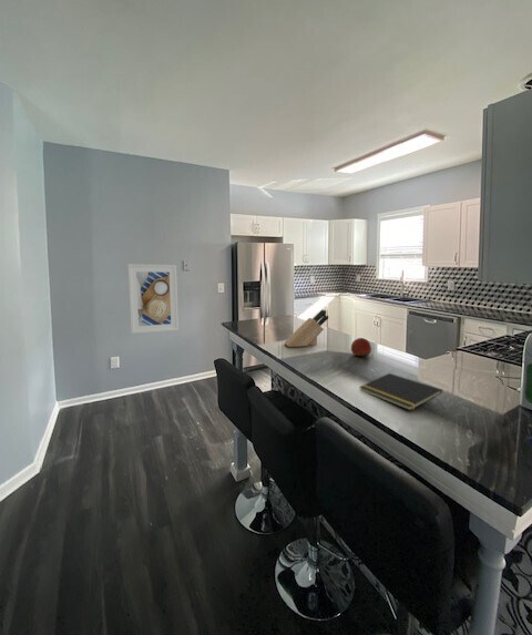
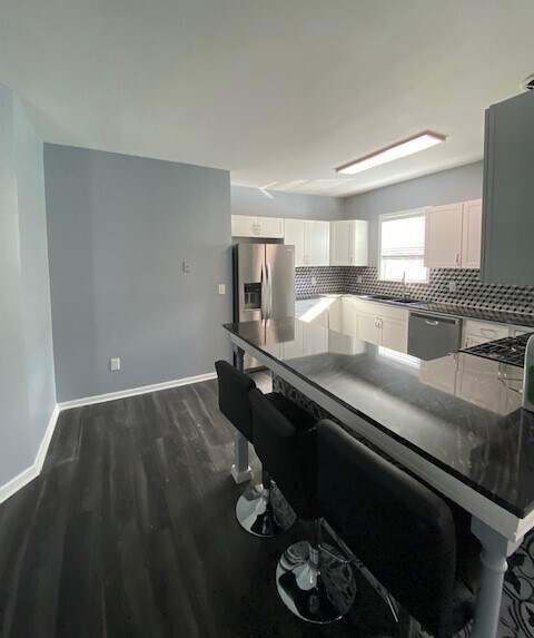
- knife block [283,309,329,348]
- notepad [358,372,443,411]
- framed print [126,263,180,335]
- fruit [350,337,372,358]
